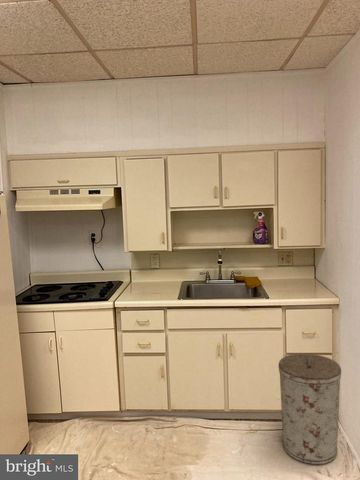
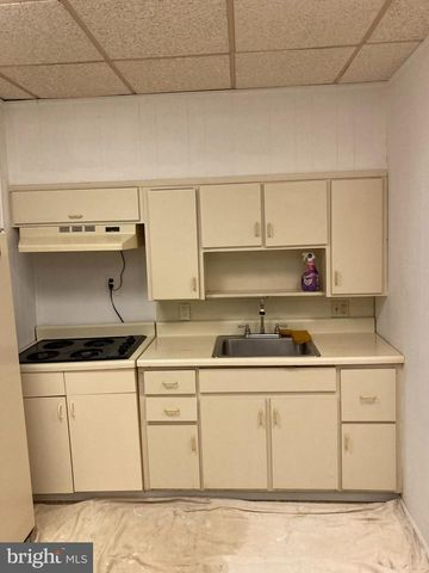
- trash can [278,352,342,465]
